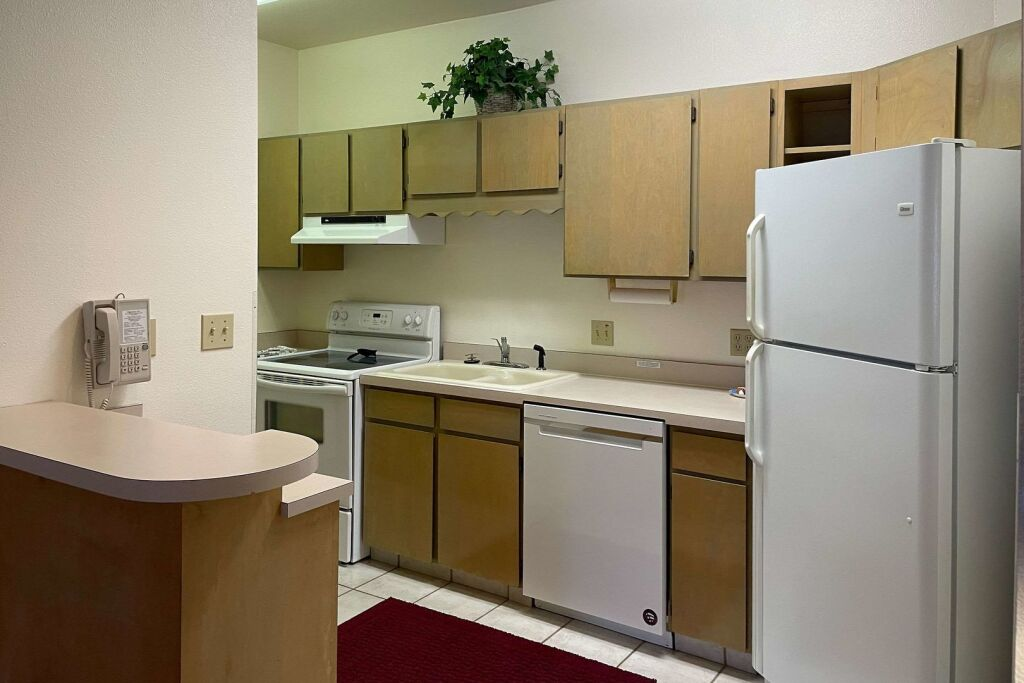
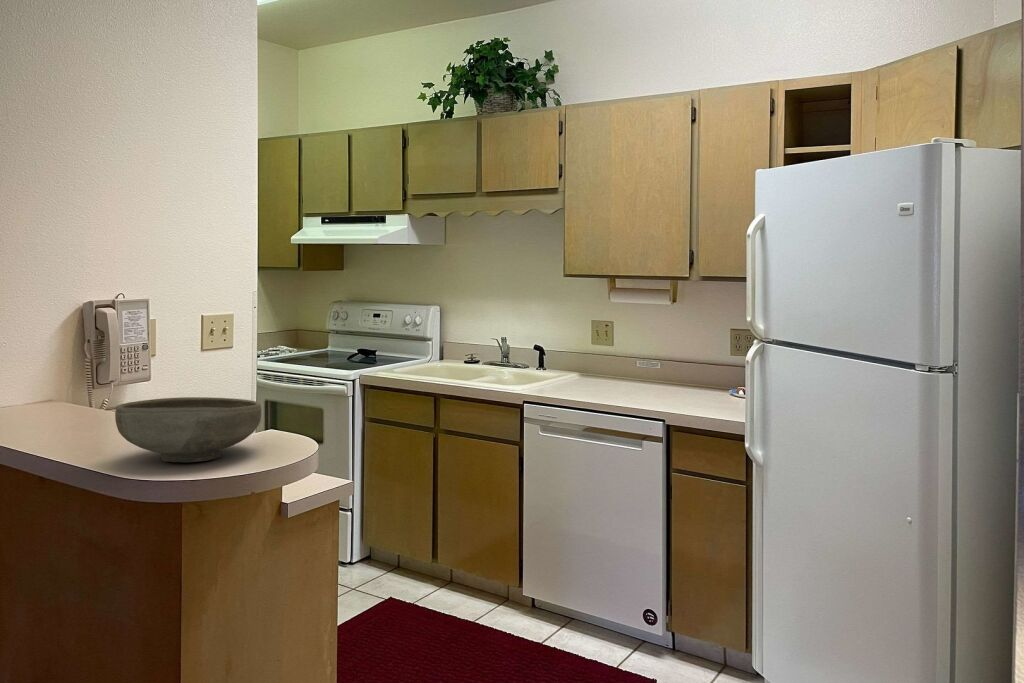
+ bowl [114,396,262,463]
